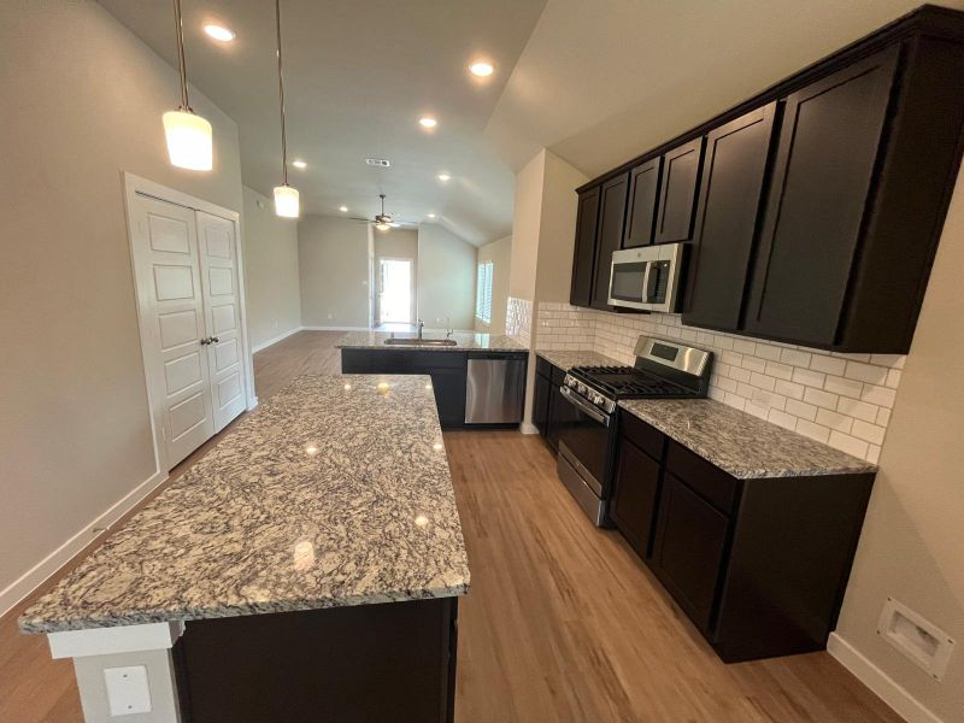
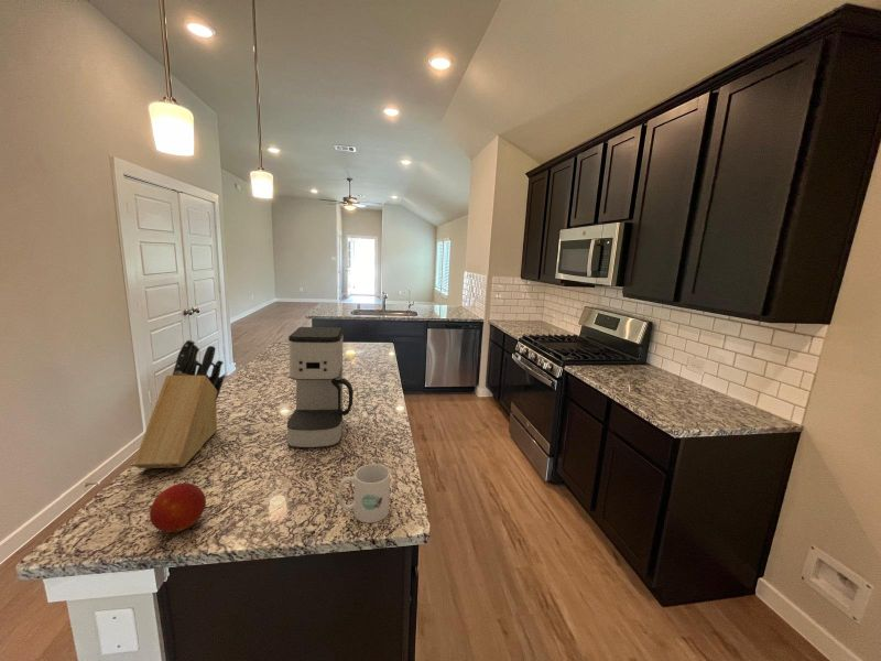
+ knife block [132,338,225,469]
+ mug [337,463,391,524]
+ fruit [149,481,207,533]
+ coffee maker [286,326,355,449]
